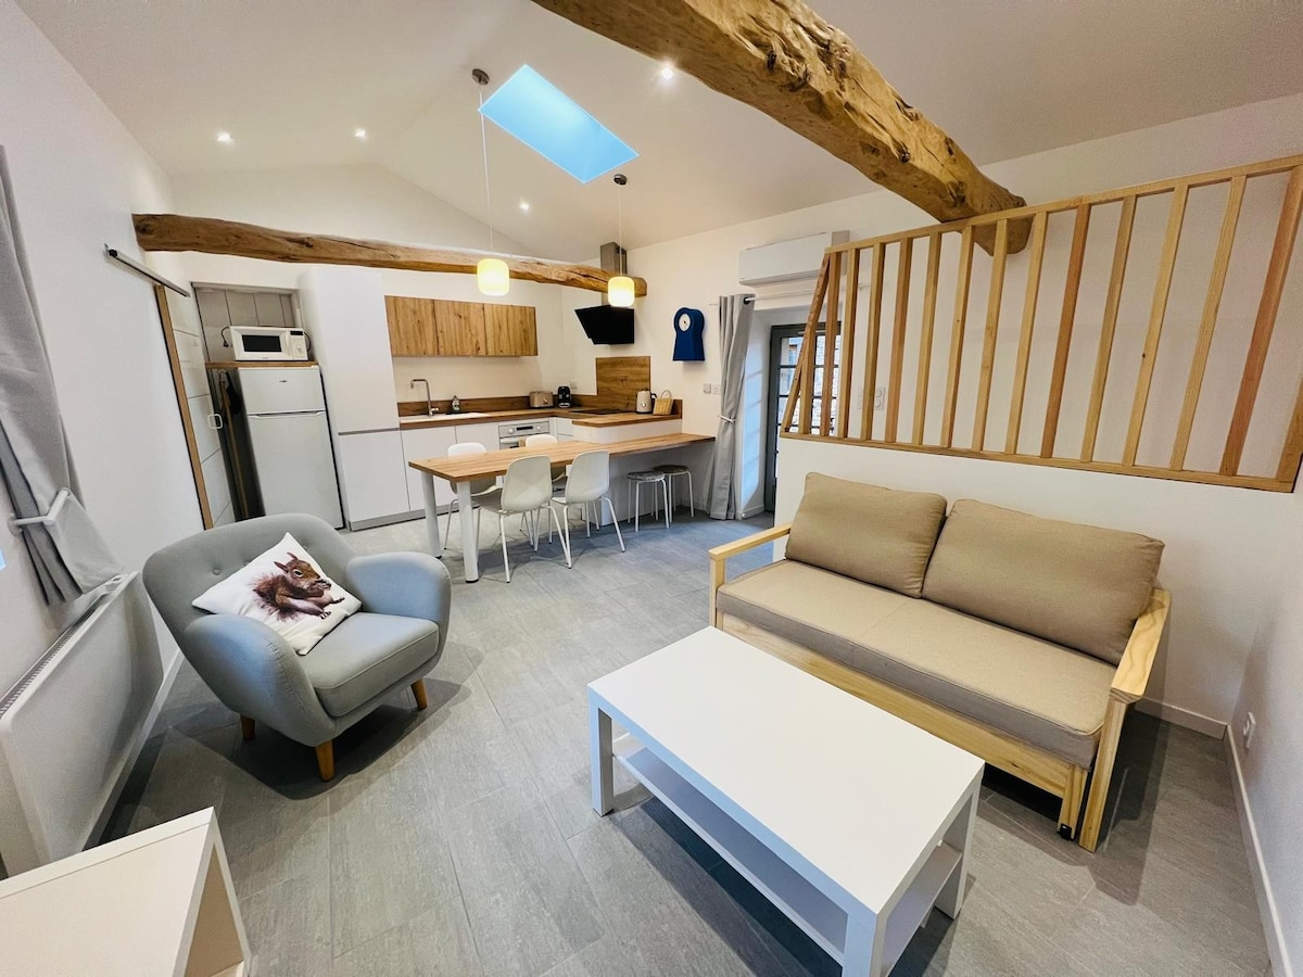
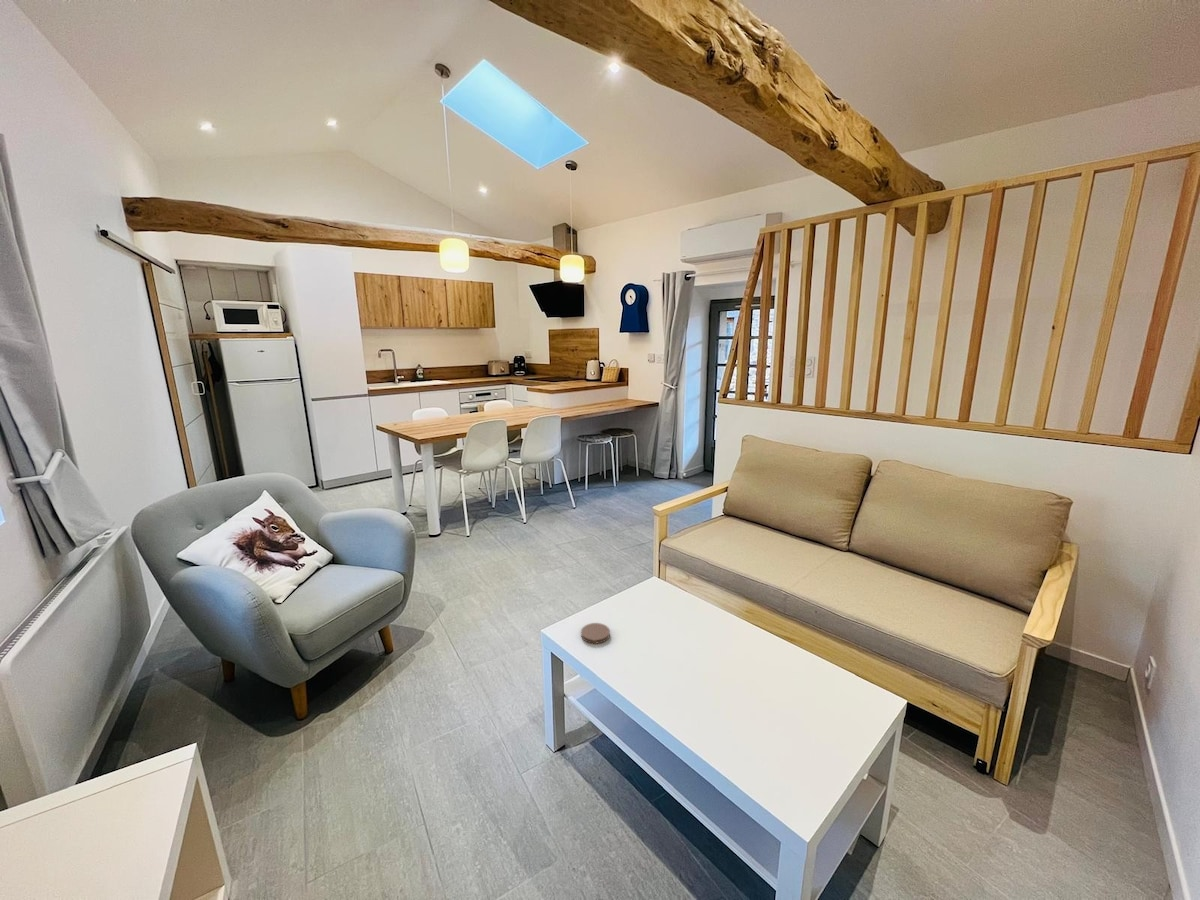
+ coaster [580,622,611,645]
